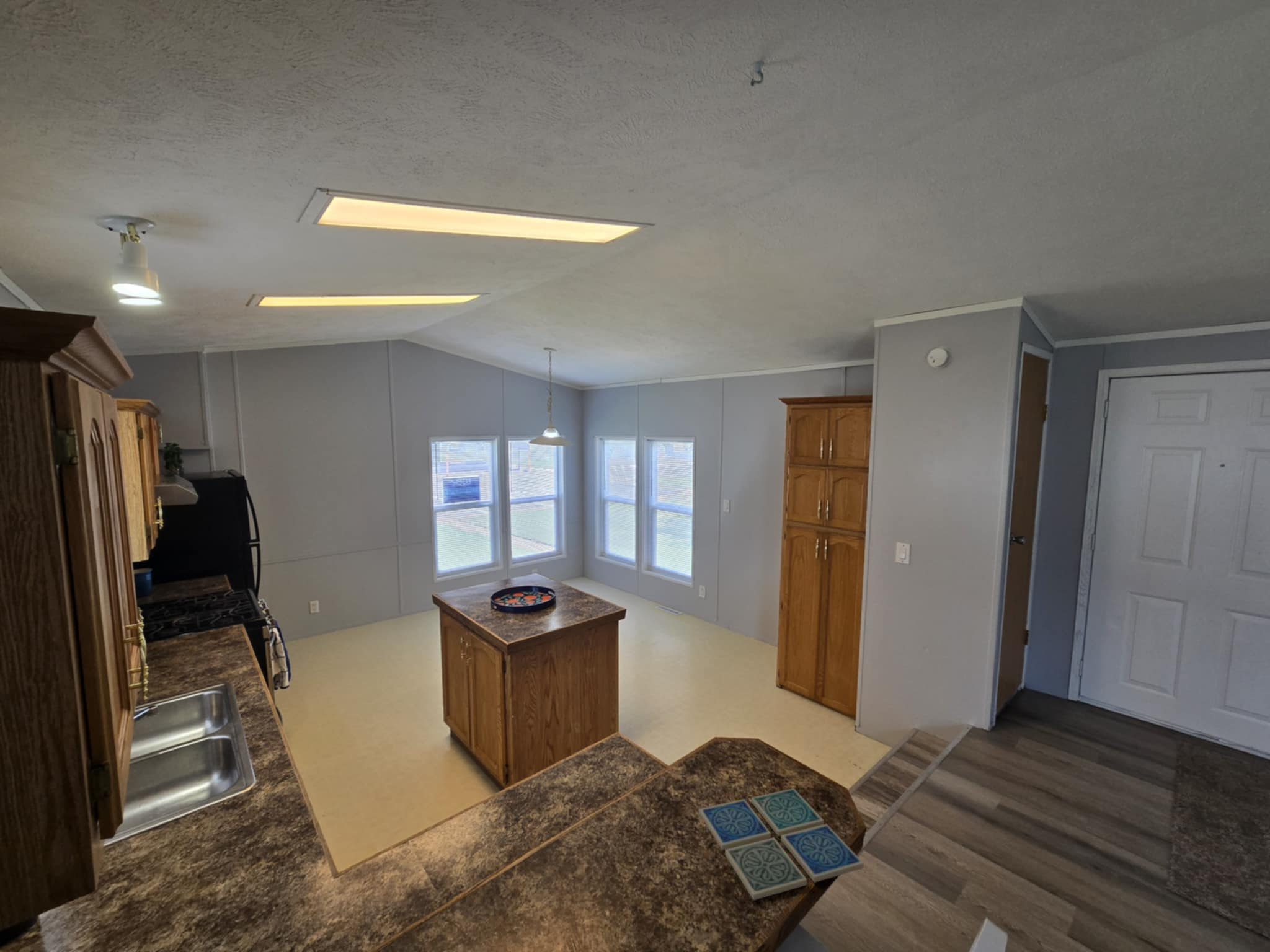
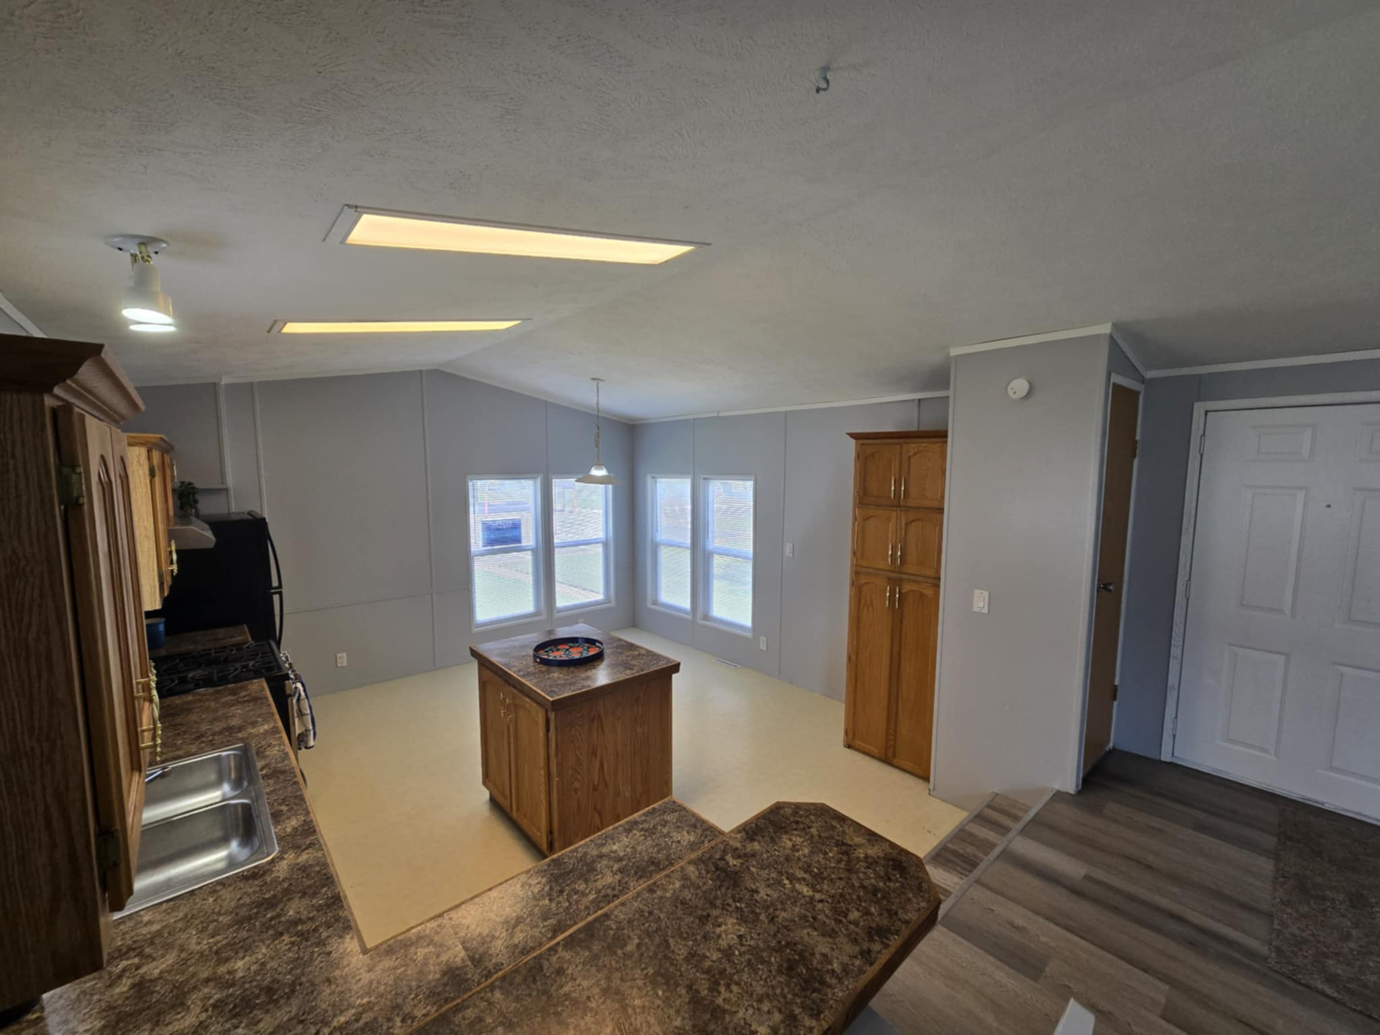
- drink coaster [698,788,864,901]
